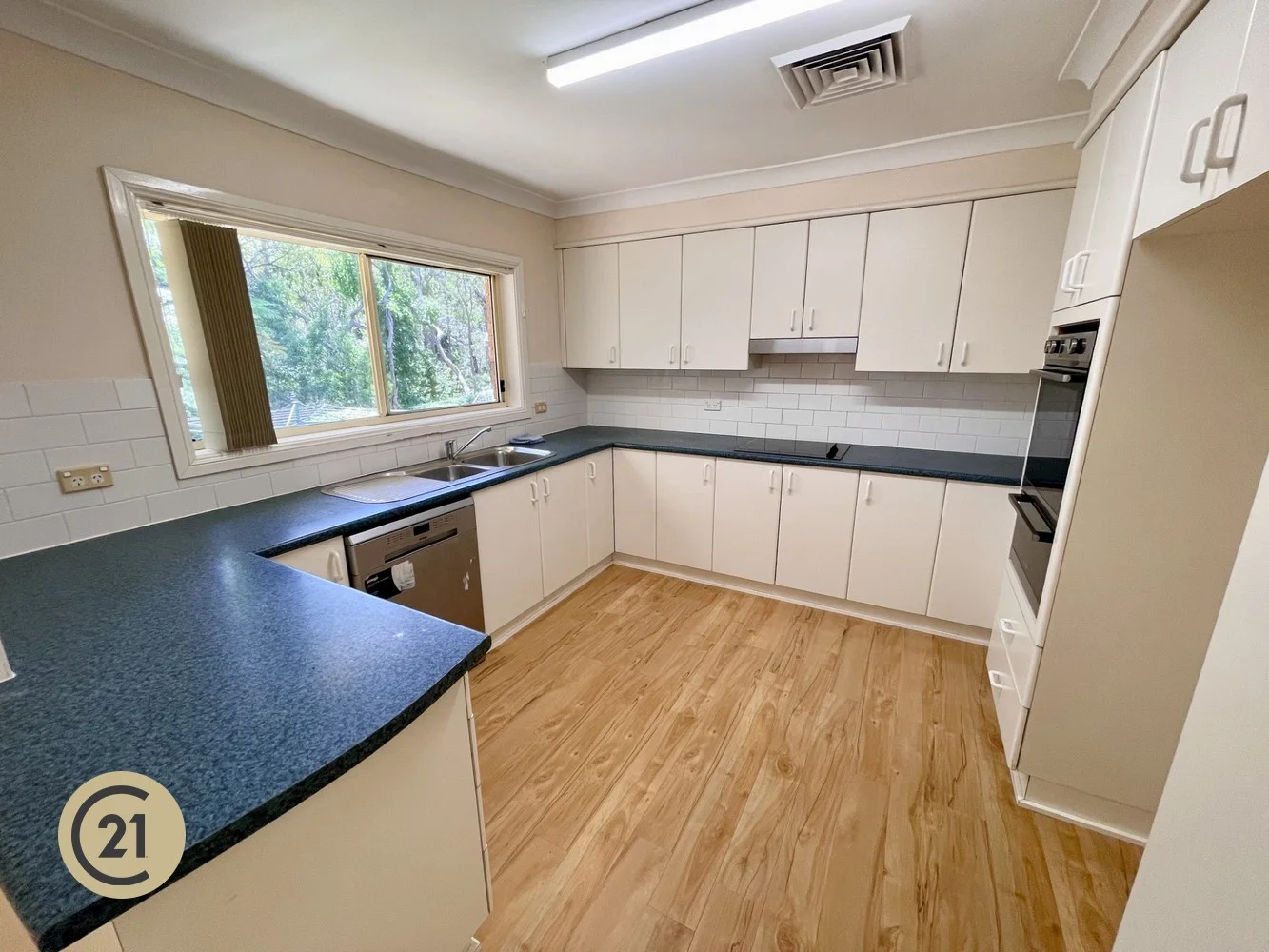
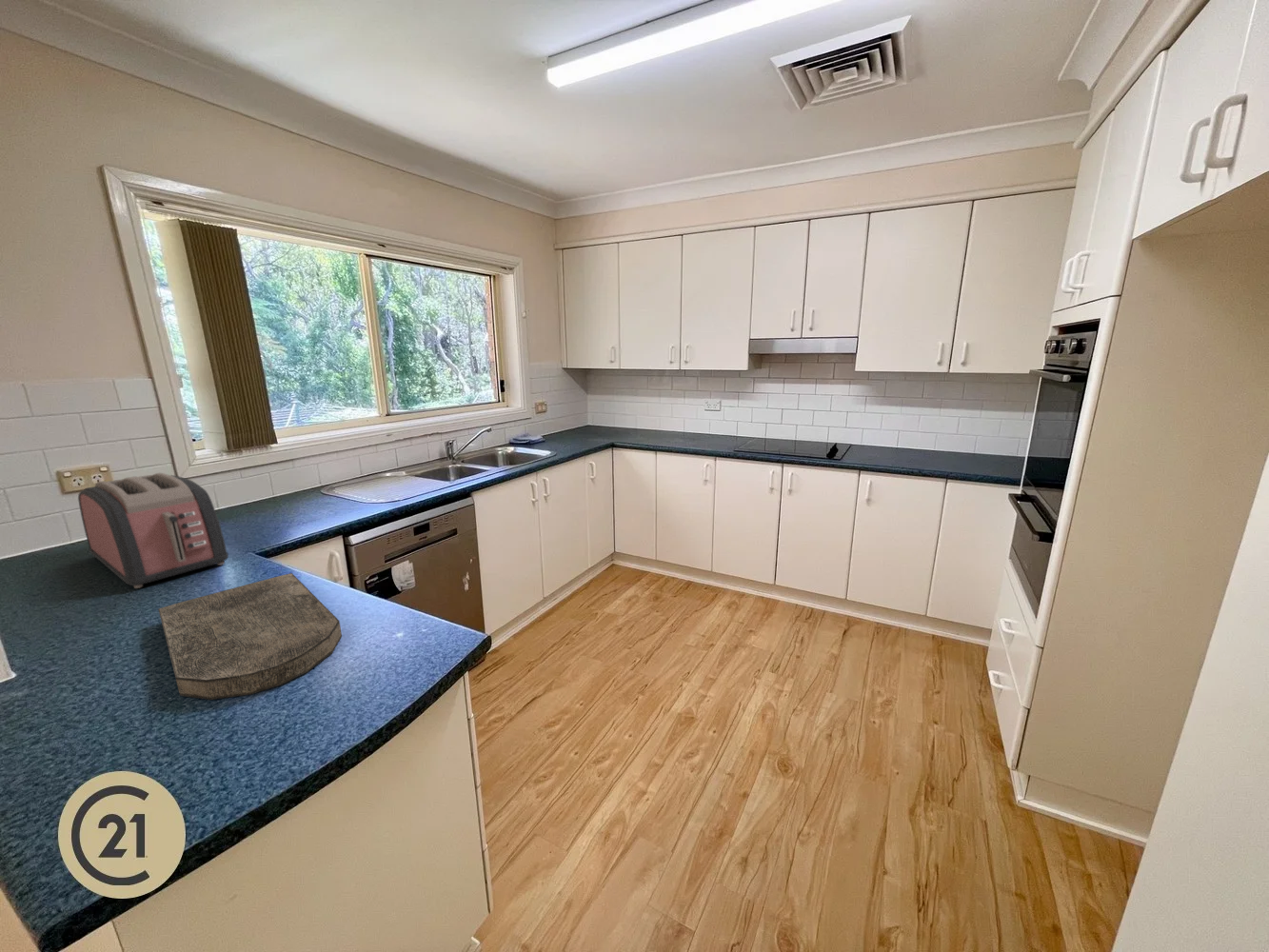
+ toaster [77,472,229,589]
+ cutting board [158,572,343,701]
